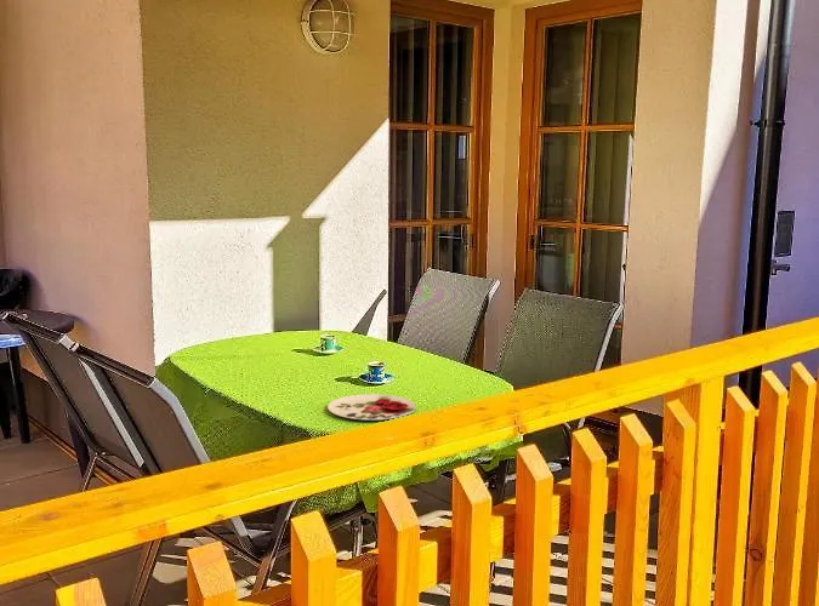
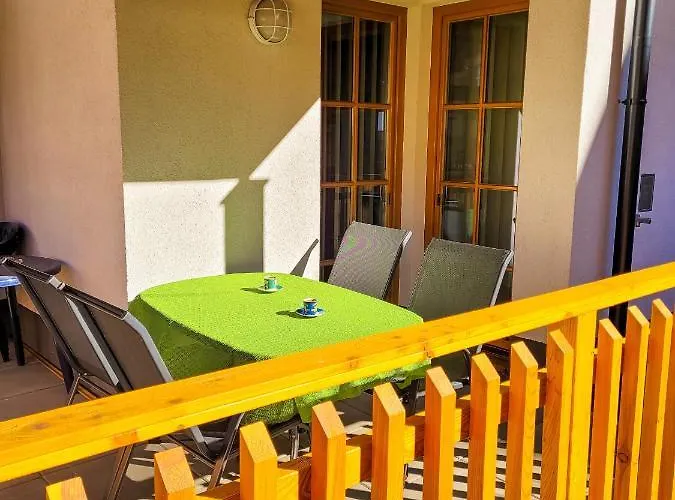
- plate [326,393,417,421]
